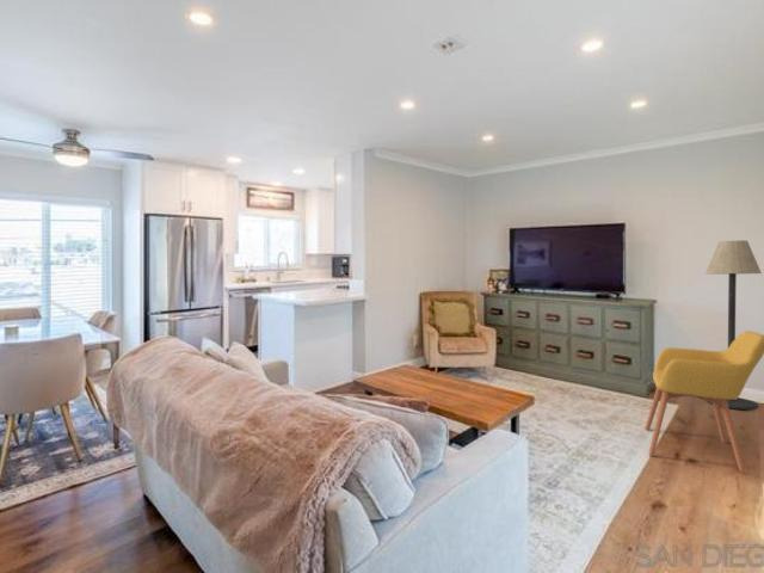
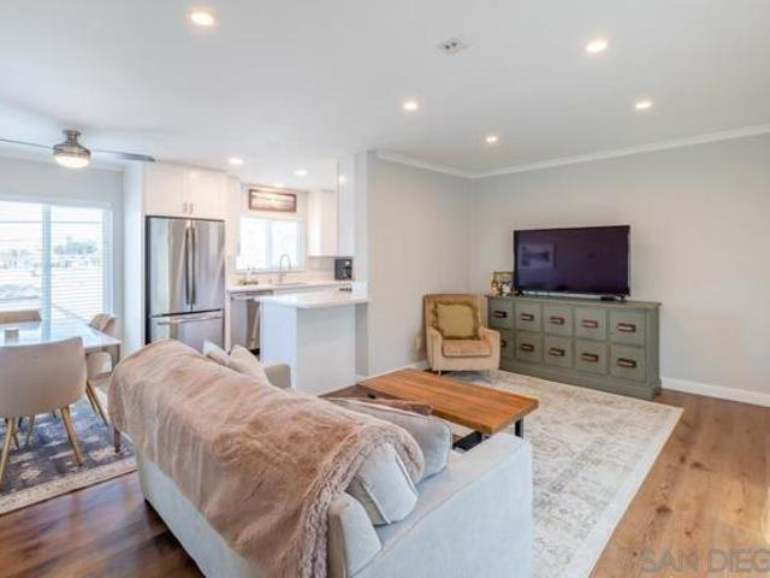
- floor lamp [704,239,763,411]
- armchair [643,329,764,473]
